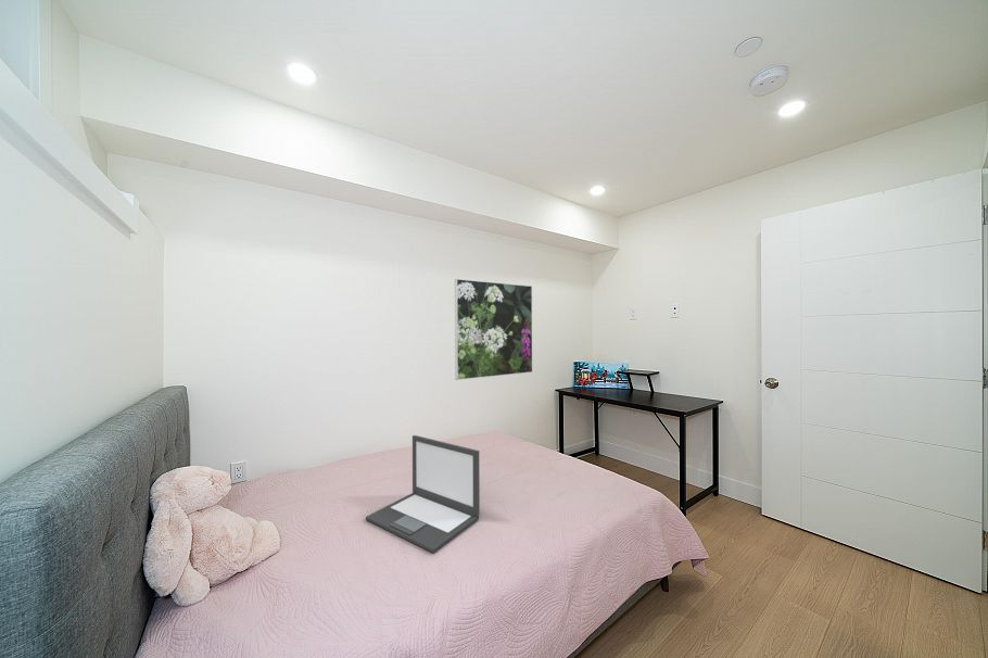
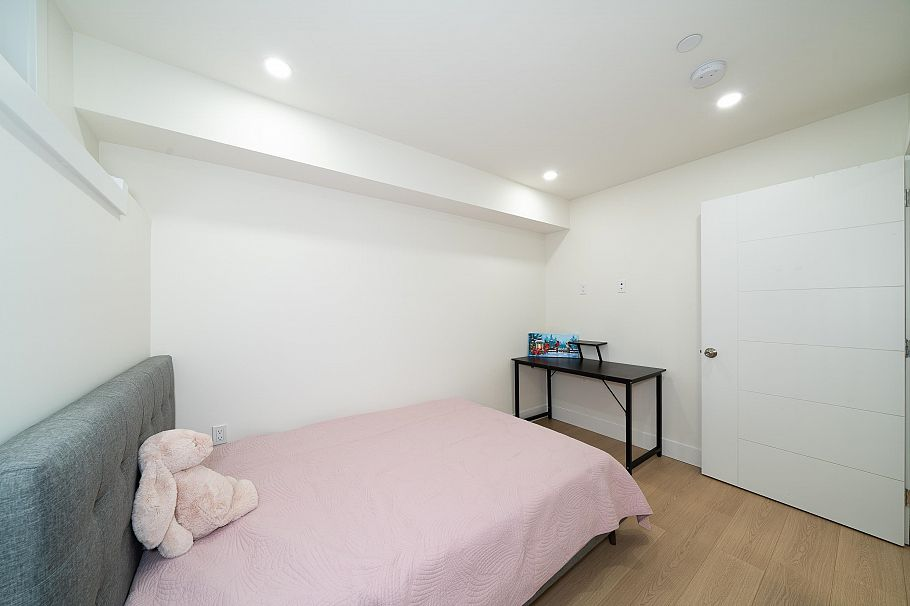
- laptop [365,434,481,554]
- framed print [454,278,533,381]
